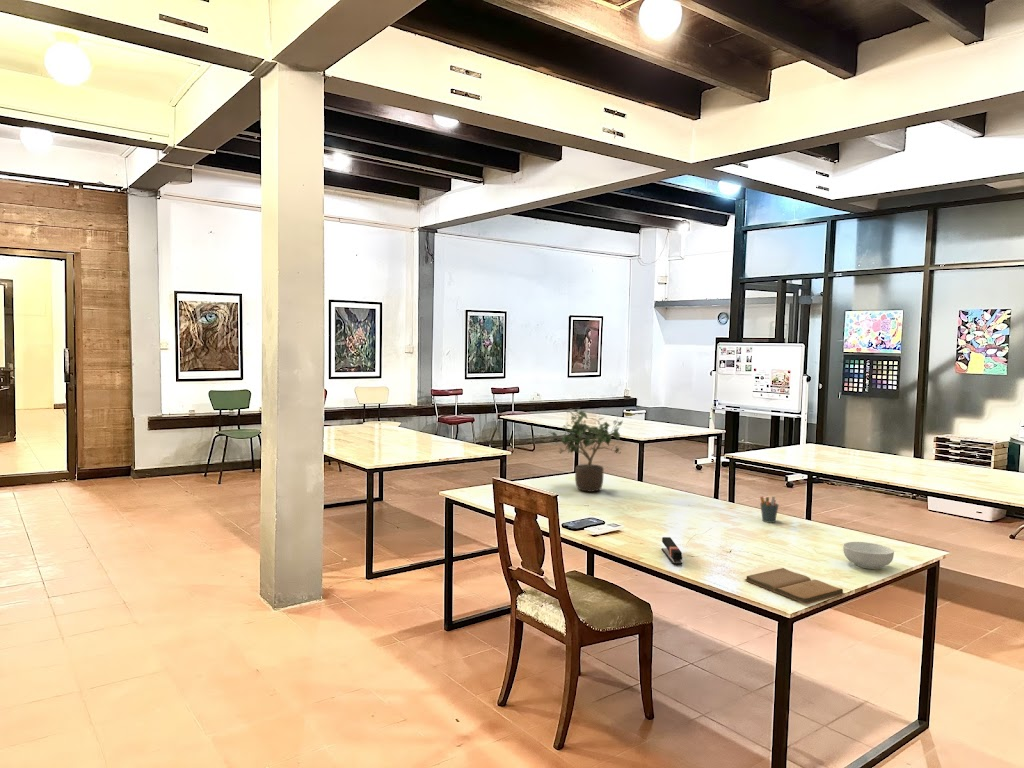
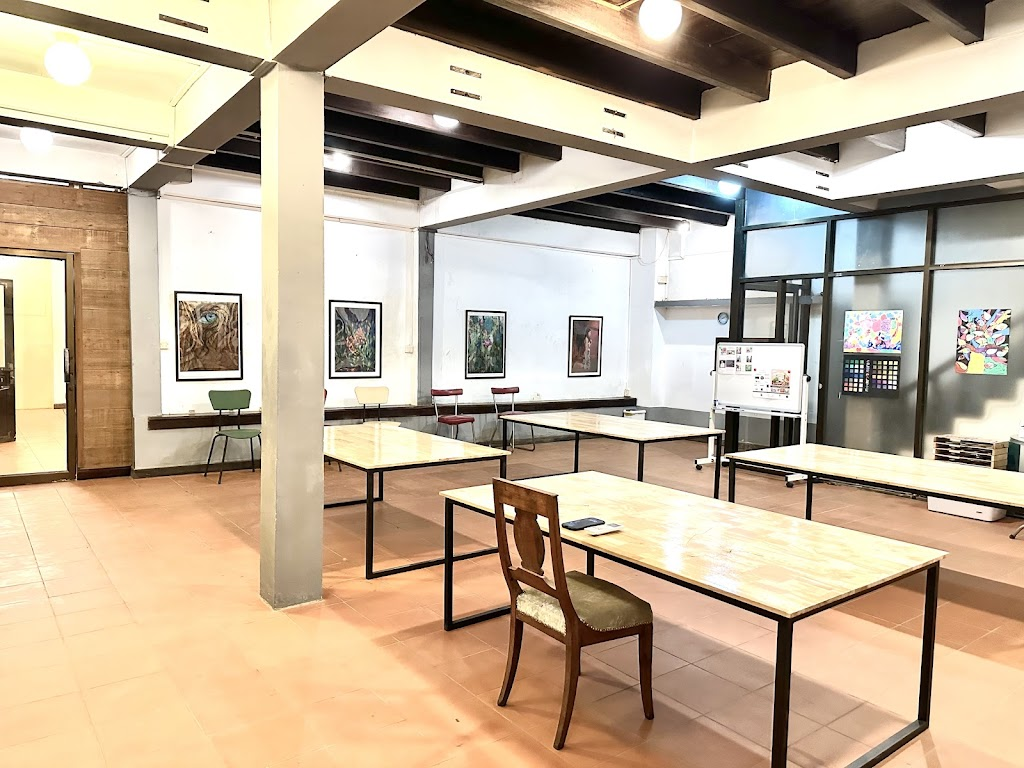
- book [743,567,846,605]
- stapler [661,536,683,565]
- potted plant [547,405,624,493]
- cereal bowl [842,541,895,570]
- pen holder [759,496,779,524]
